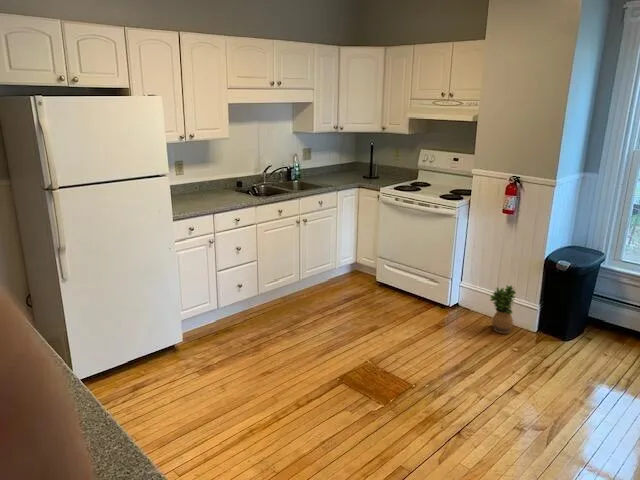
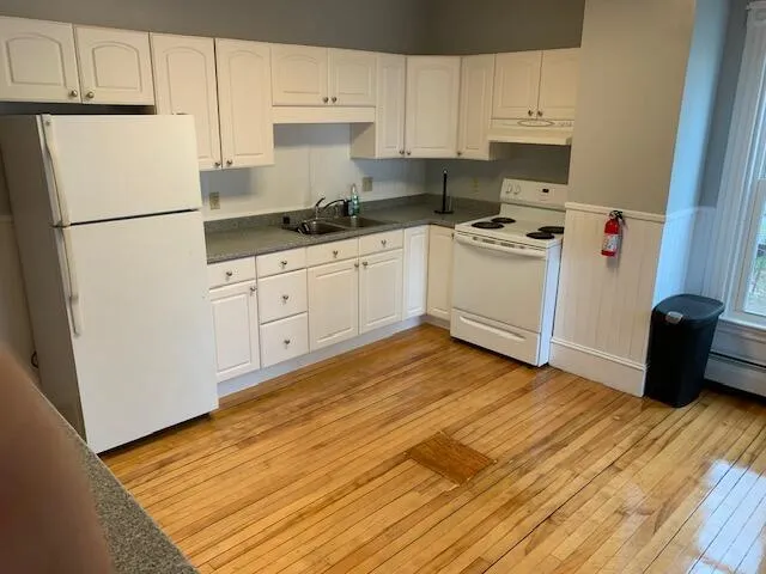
- potted plant [489,284,517,334]
